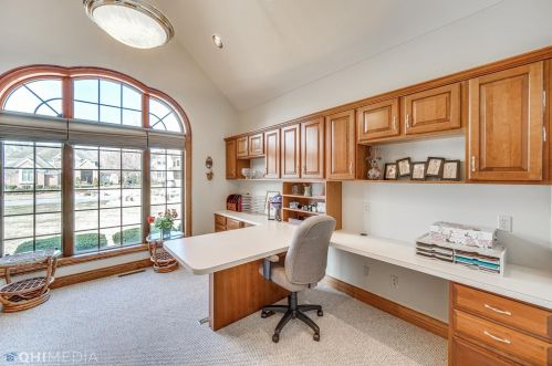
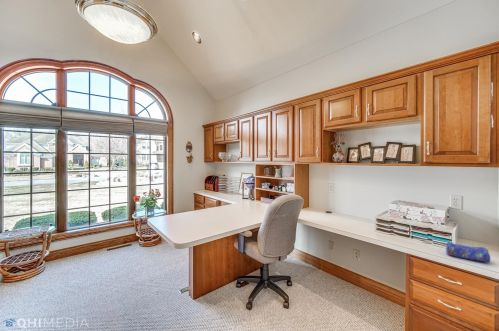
+ pencil case [445,241,491,263]
